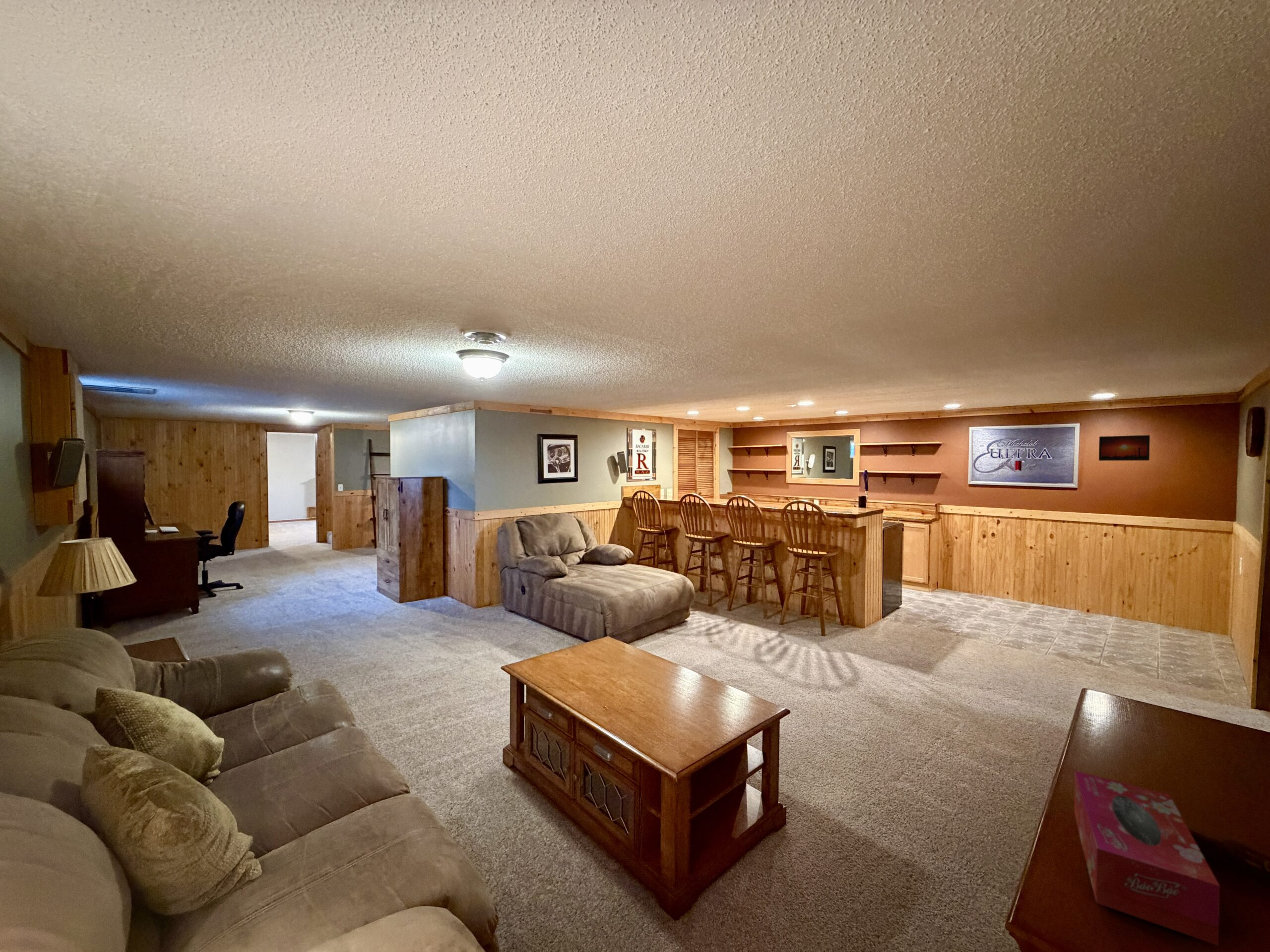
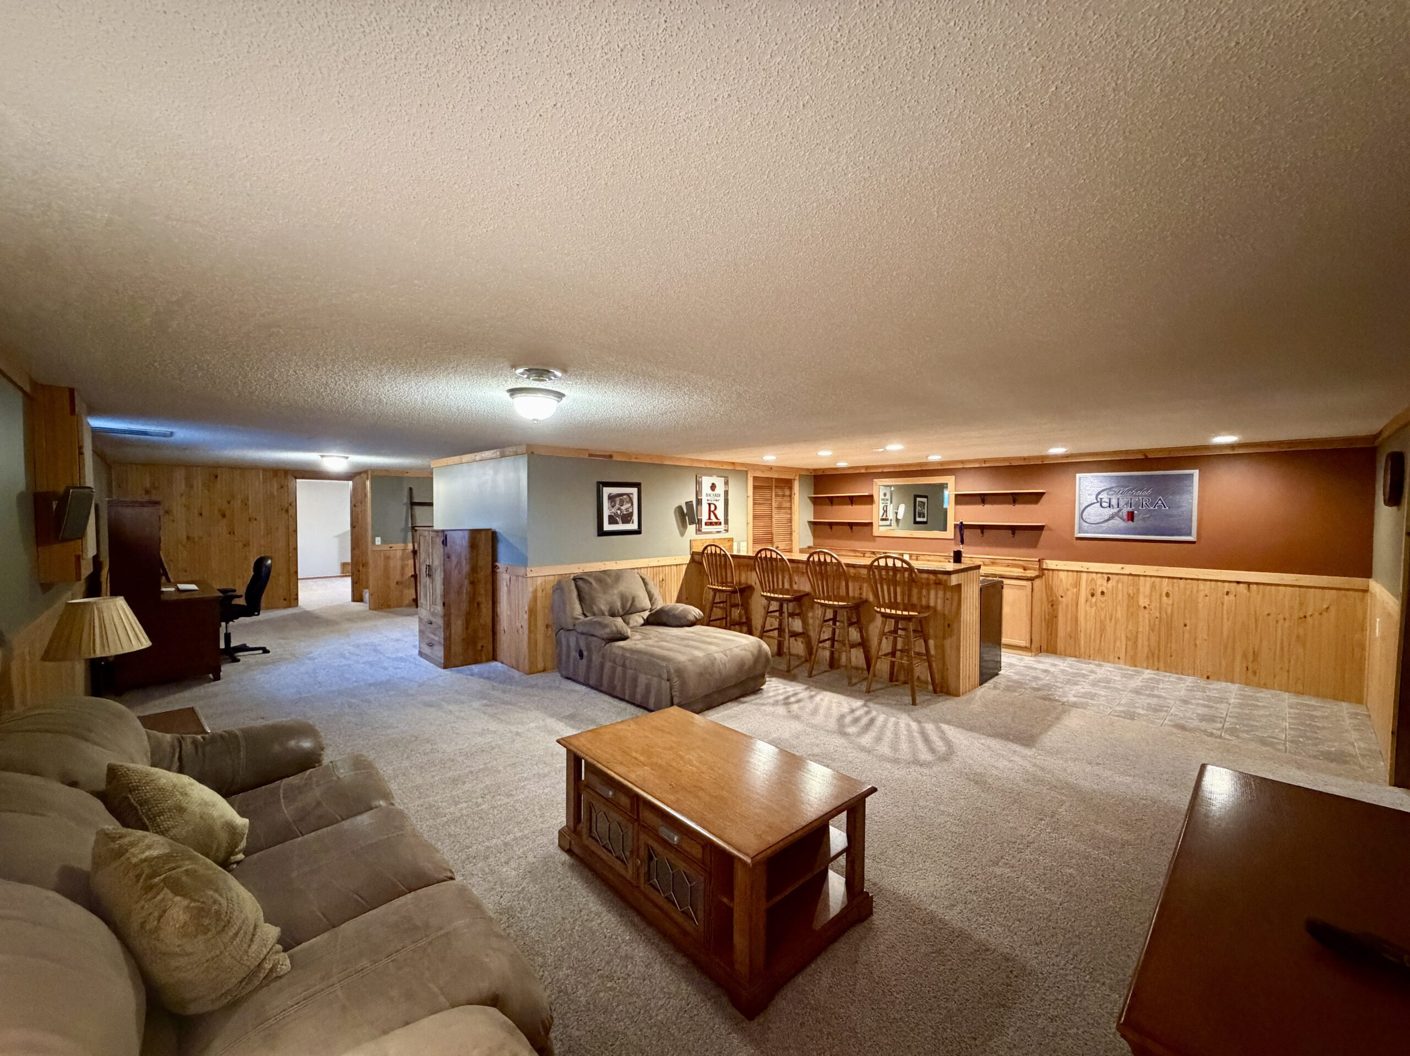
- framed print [1098,434,1150,461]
- tissue box [1074,770,1220,946]
